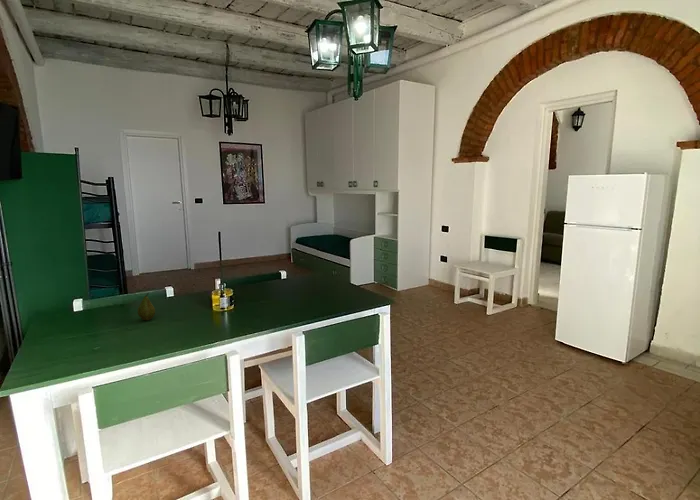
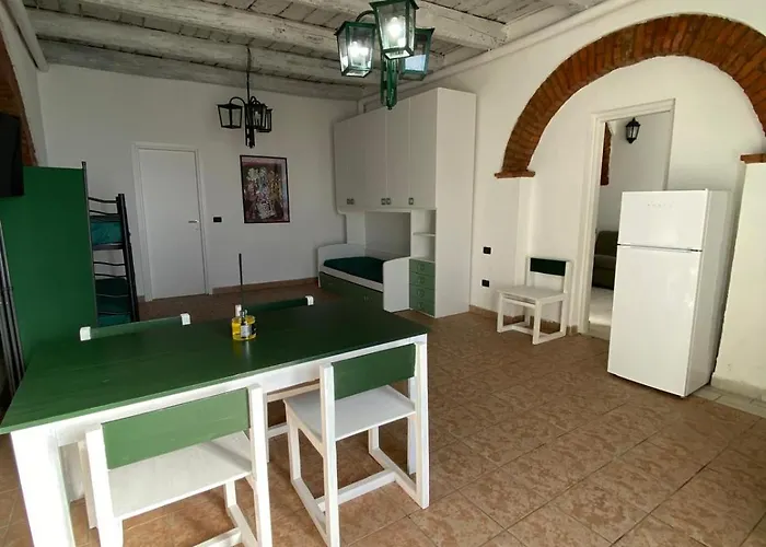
- fruit [137,292,156,321]
